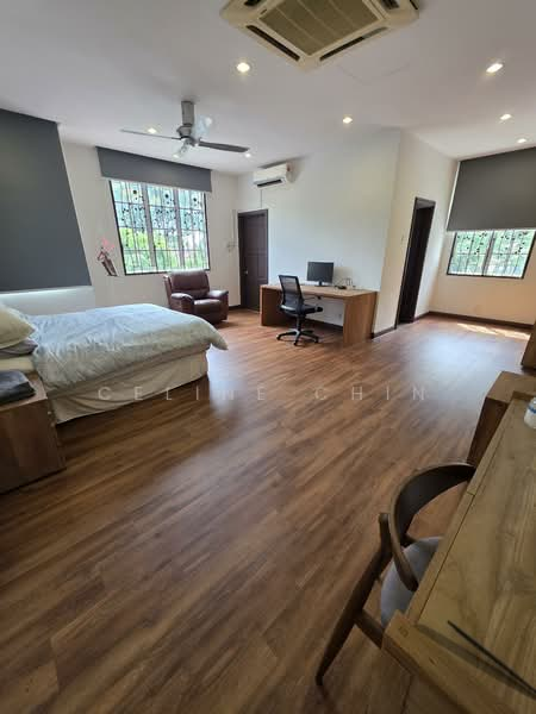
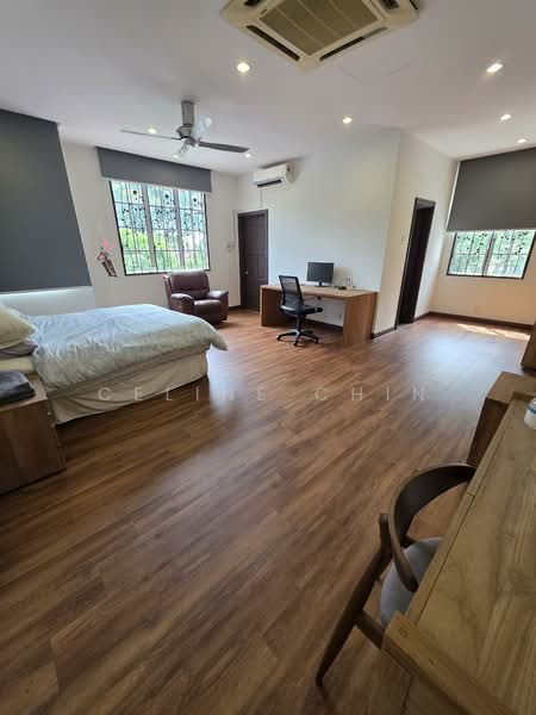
- pen [445,619,536,695]
